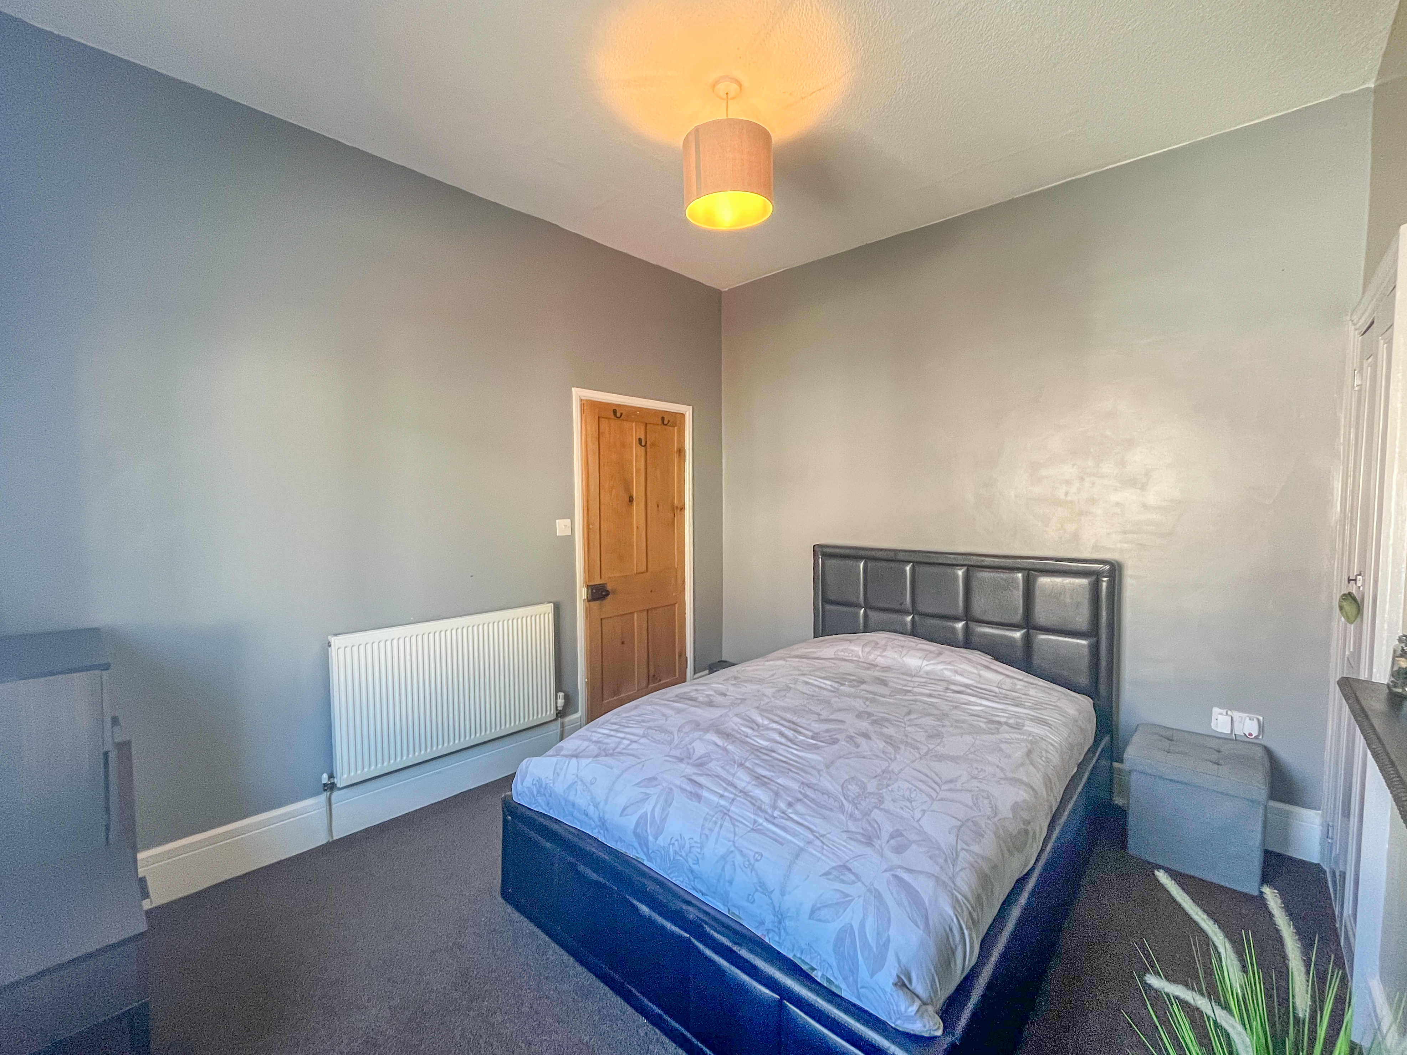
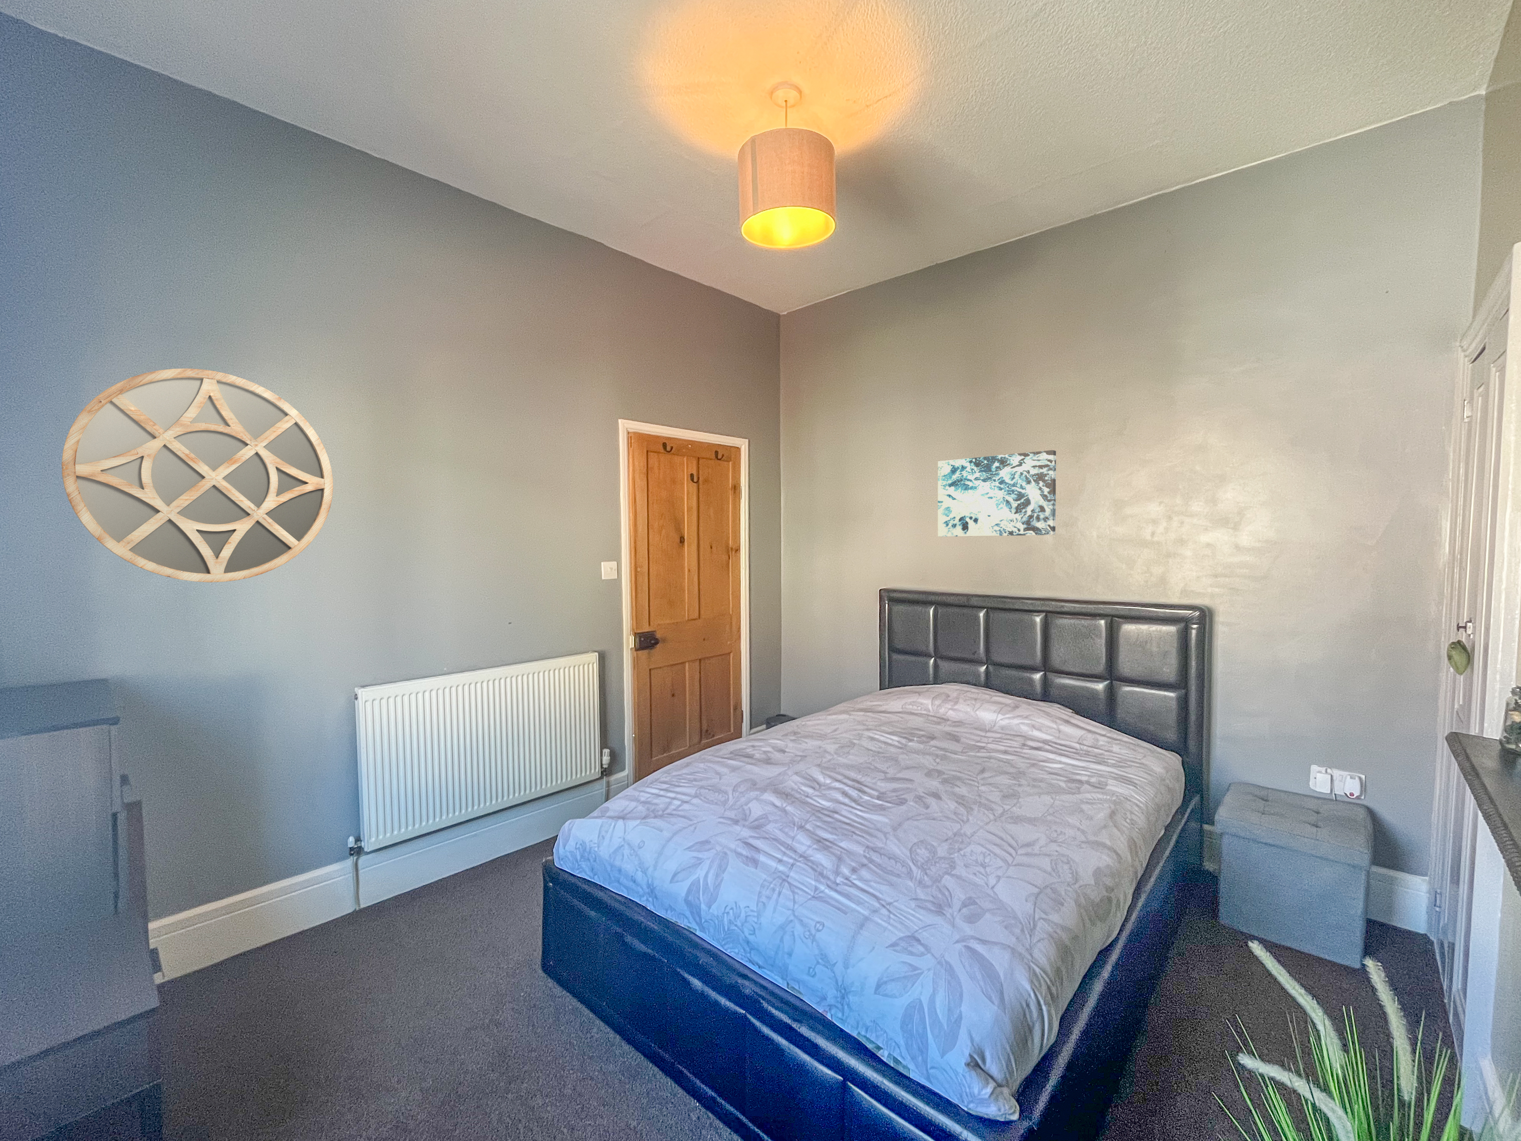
+ wall art [937,449,1056,537]
+ home mirror [61,368,333,582]
